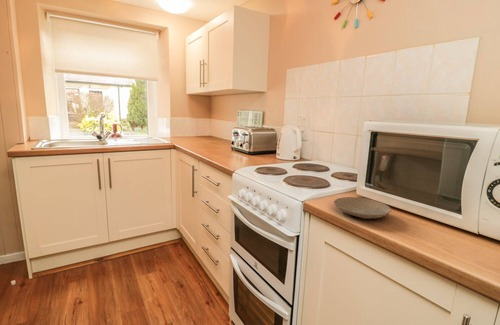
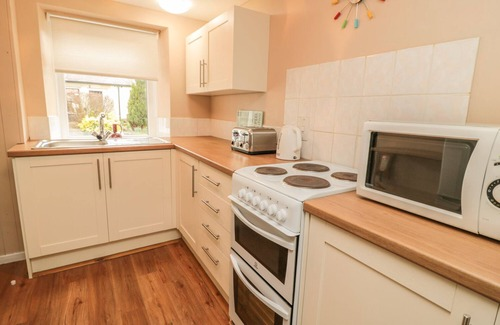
- plate [333,196,393,220]
